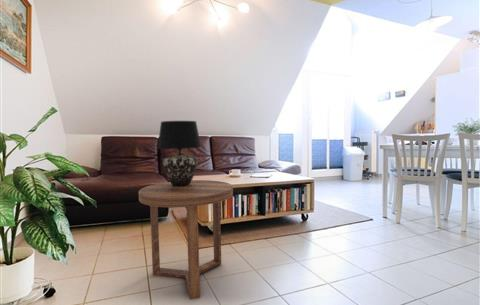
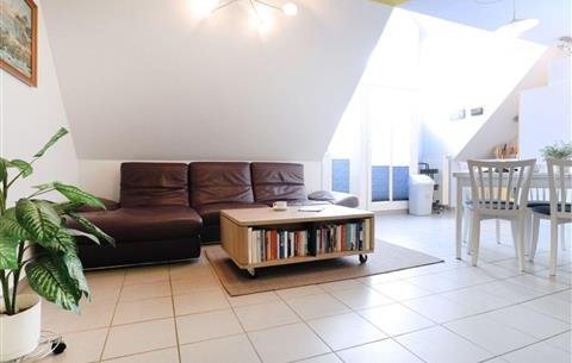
- side table [138,179,234,300]
- table lamp [156,120,202,187]
